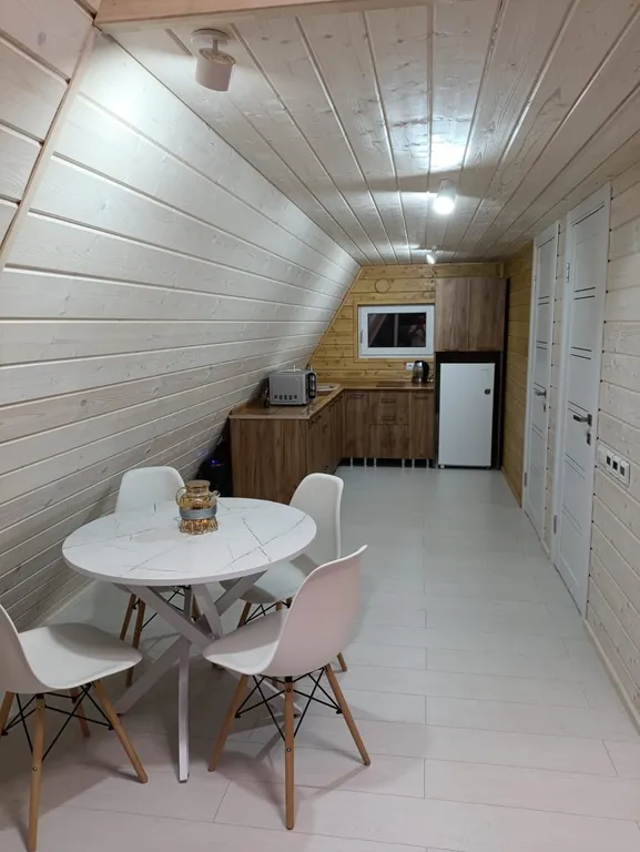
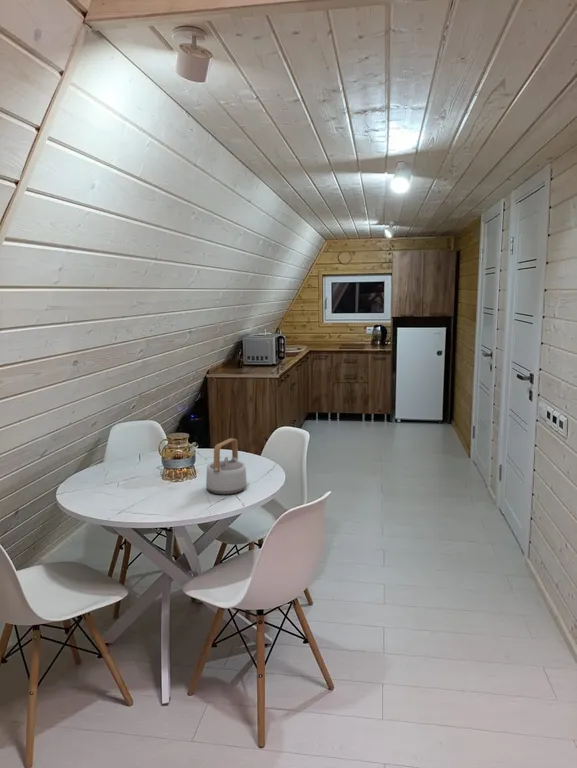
+ teapot [205,437,248,495]
